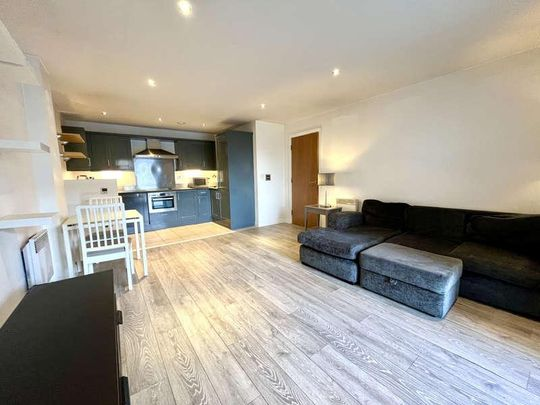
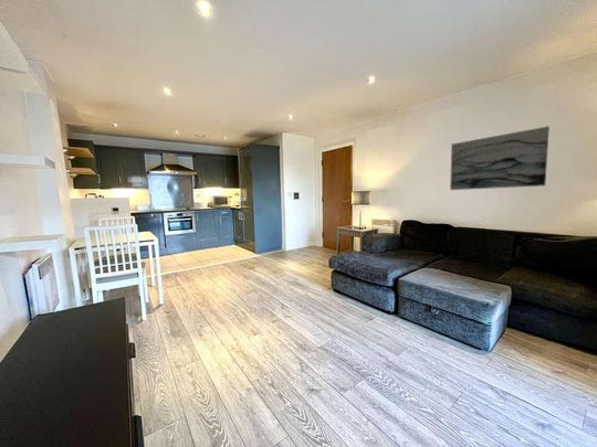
+ wall art [449,125,551,191]
